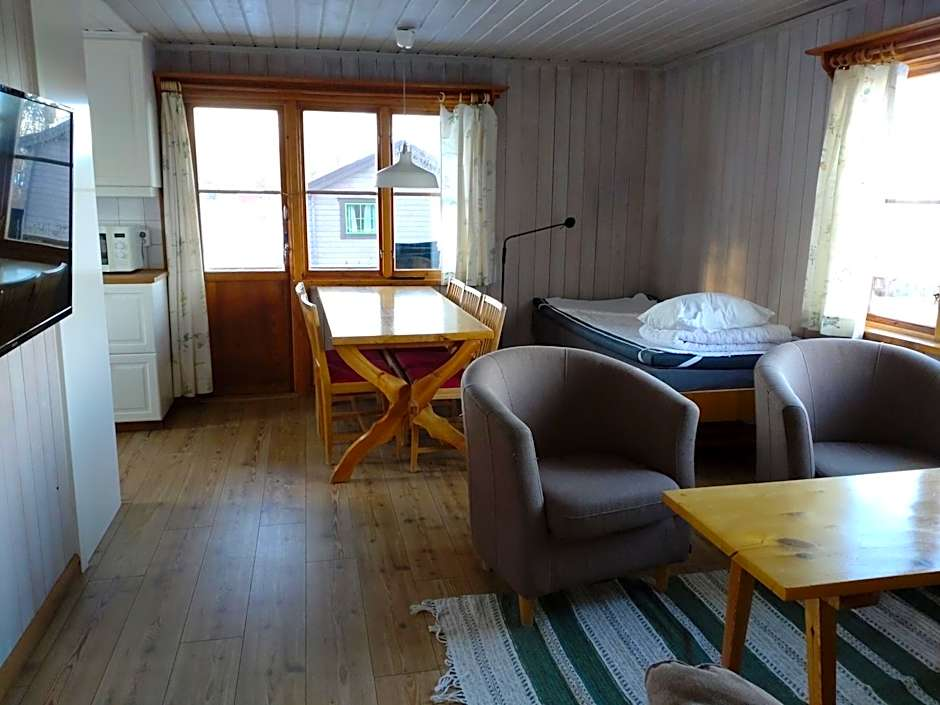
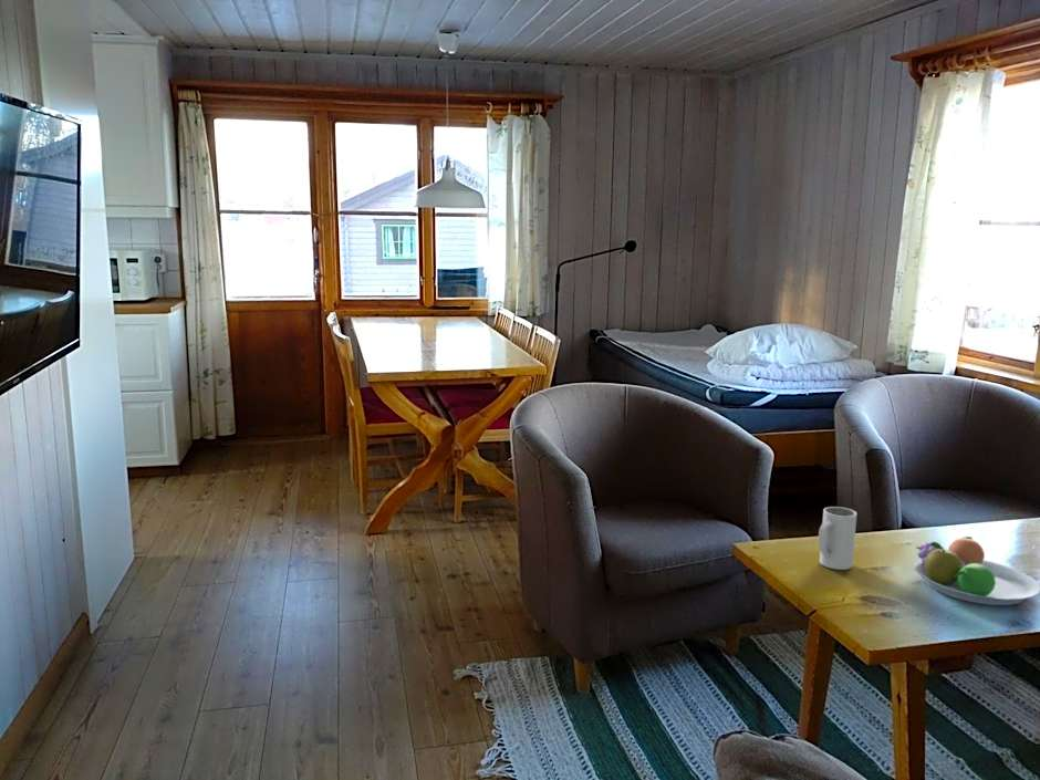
+ fruit bowl [913,535,1040,606]
+ mug [818,506,857,571]
